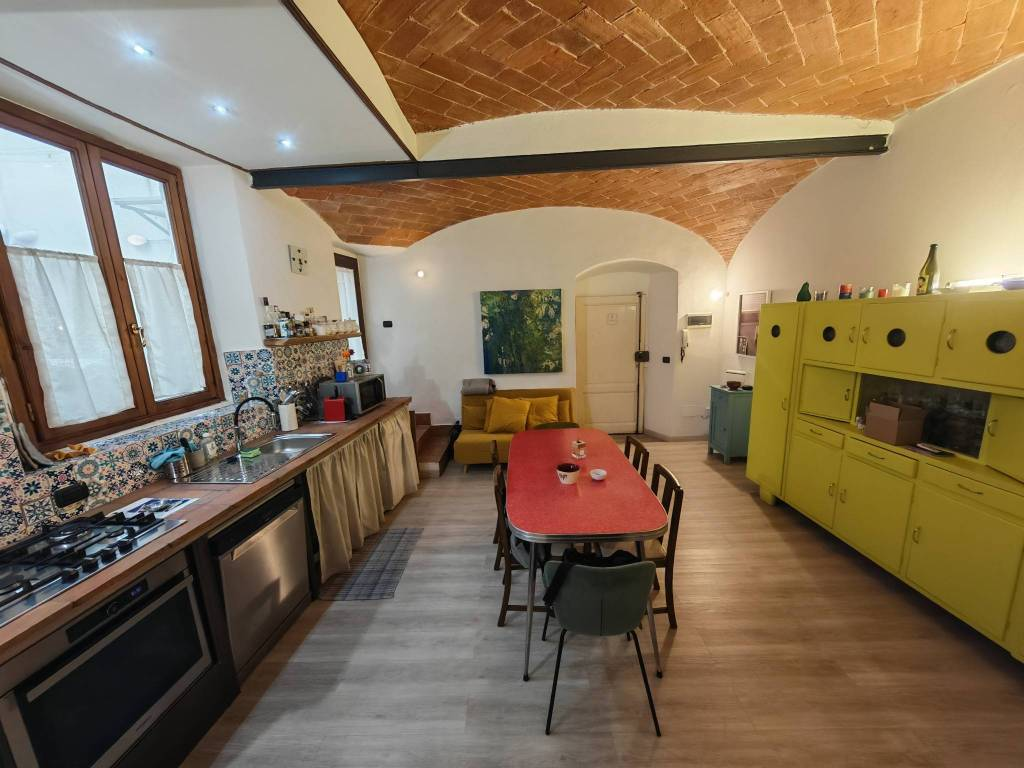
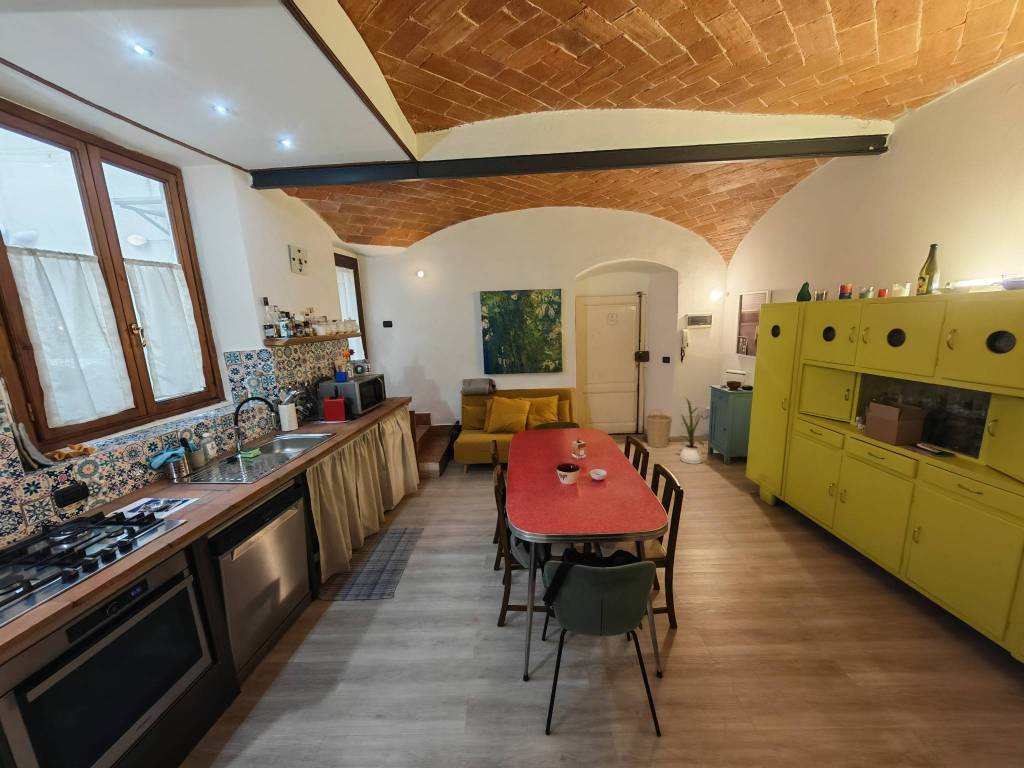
+ basket [644,408,673,449]
+ house plant [677,396,712,465]
